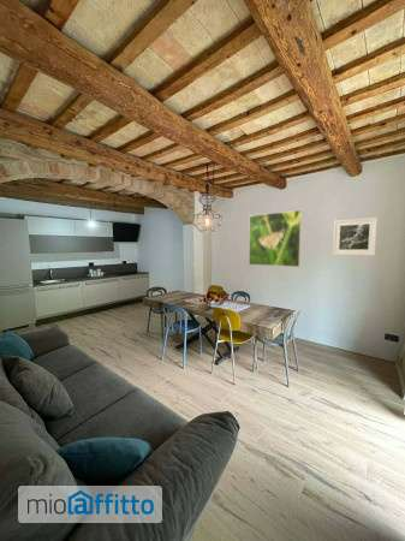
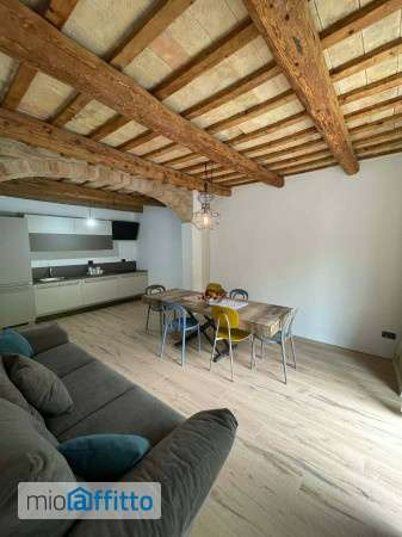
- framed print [332,216,379,256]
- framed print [248,209,303,268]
